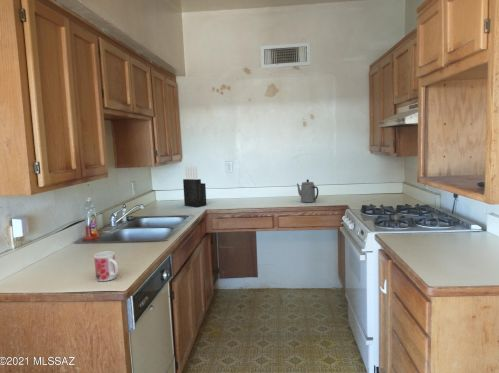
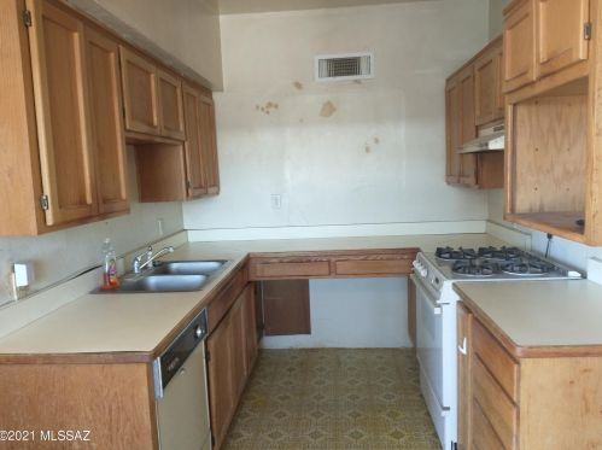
- teapot [296,178,319,203]
- mug [93,250,119,282]
- knife block [182,165,207,208]
